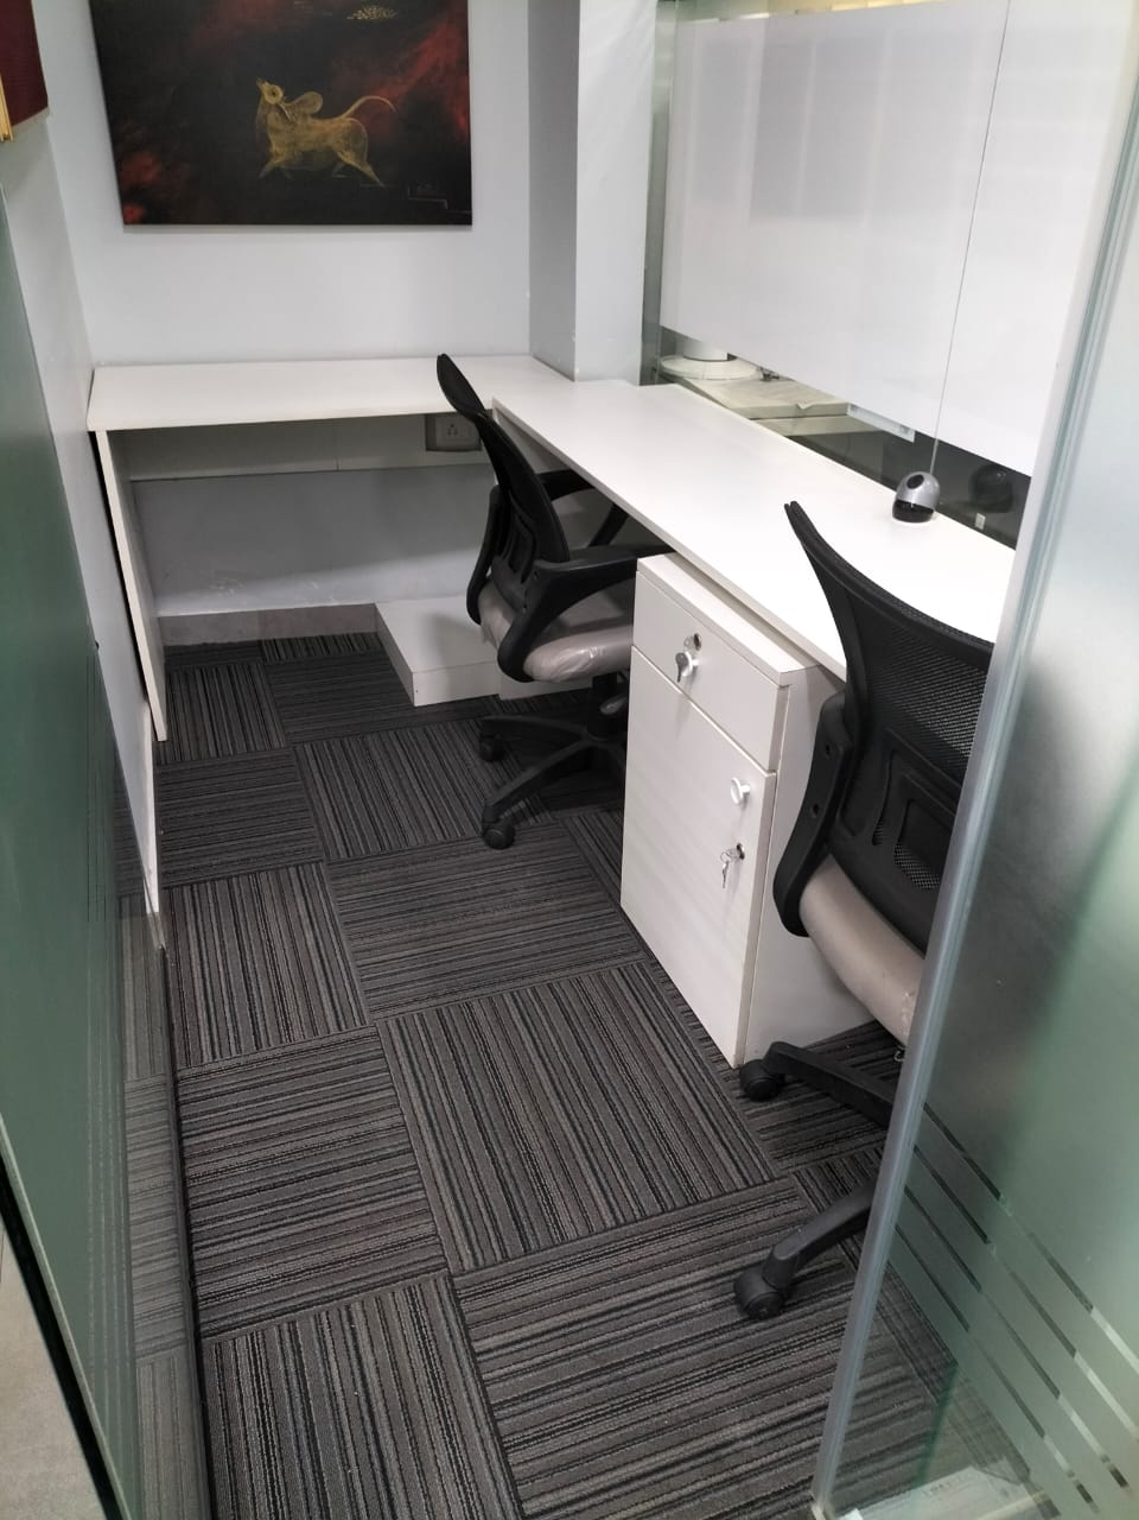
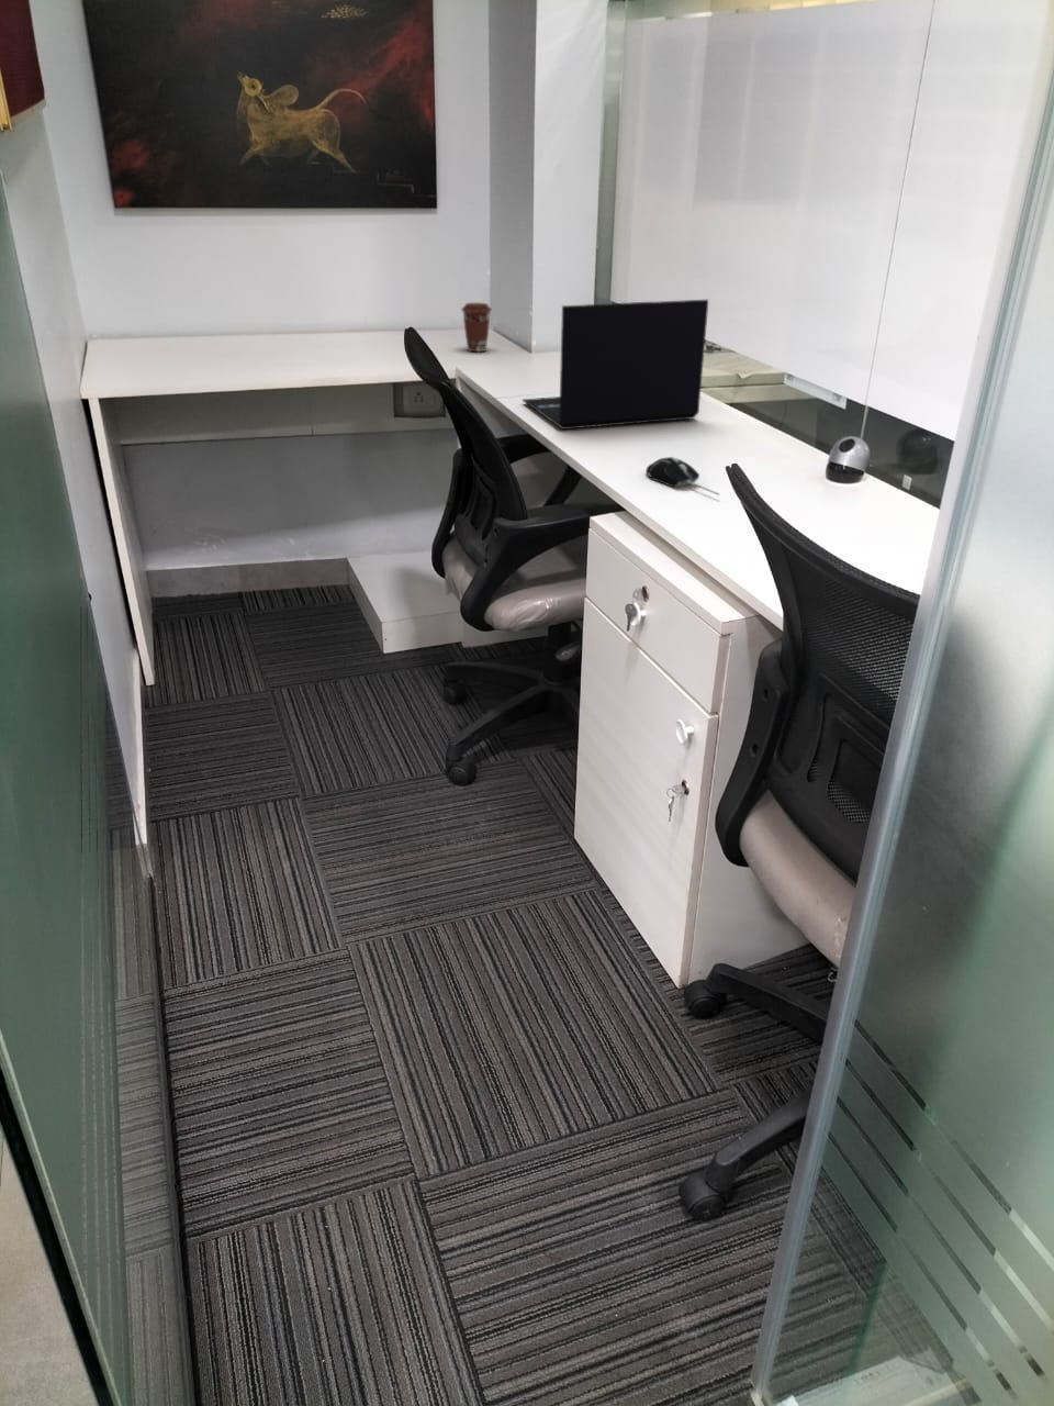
+ computer mouse [644,456,721,496]
+ coffee cup [461,302,493,352]
+ laptop [521,299,710,431]
